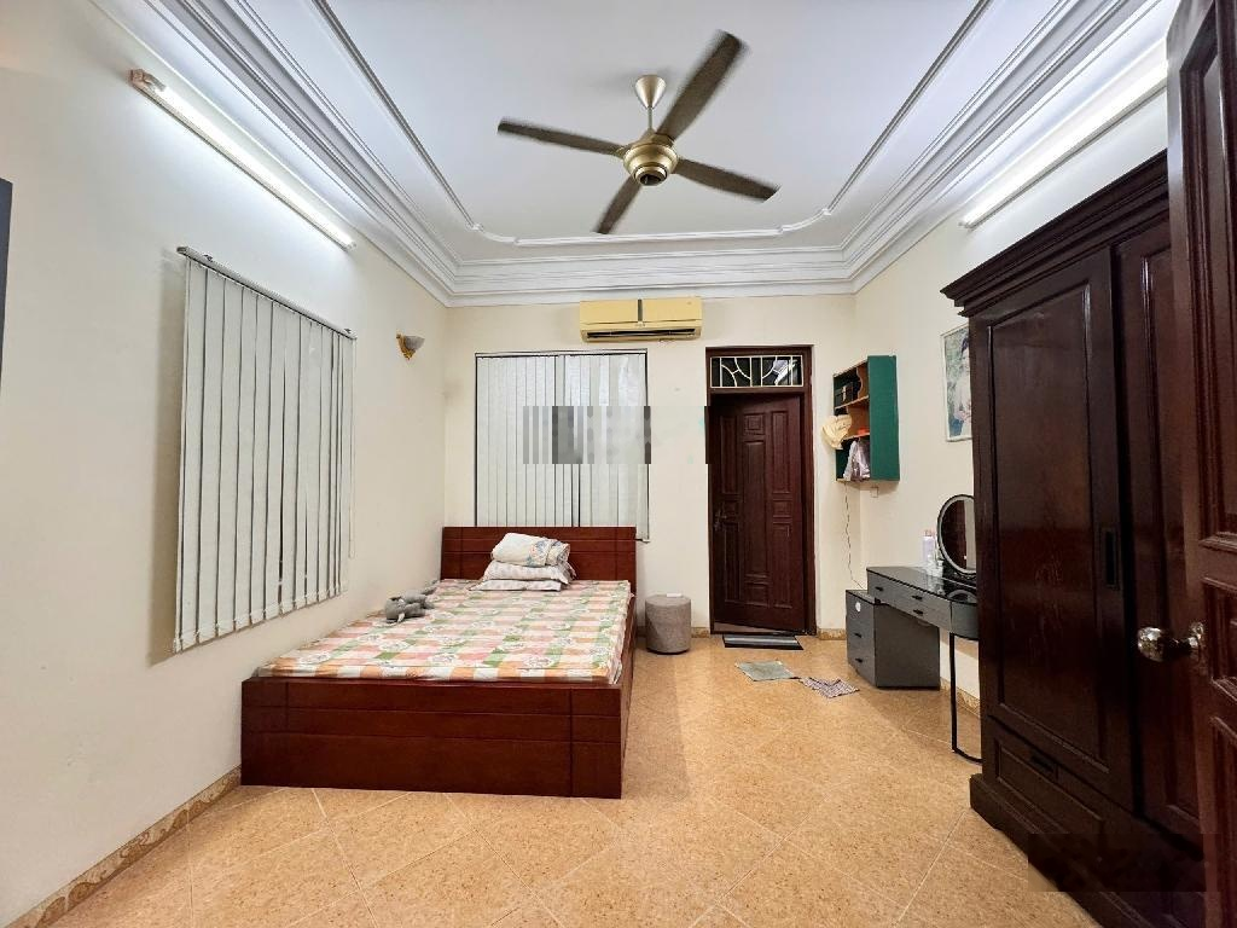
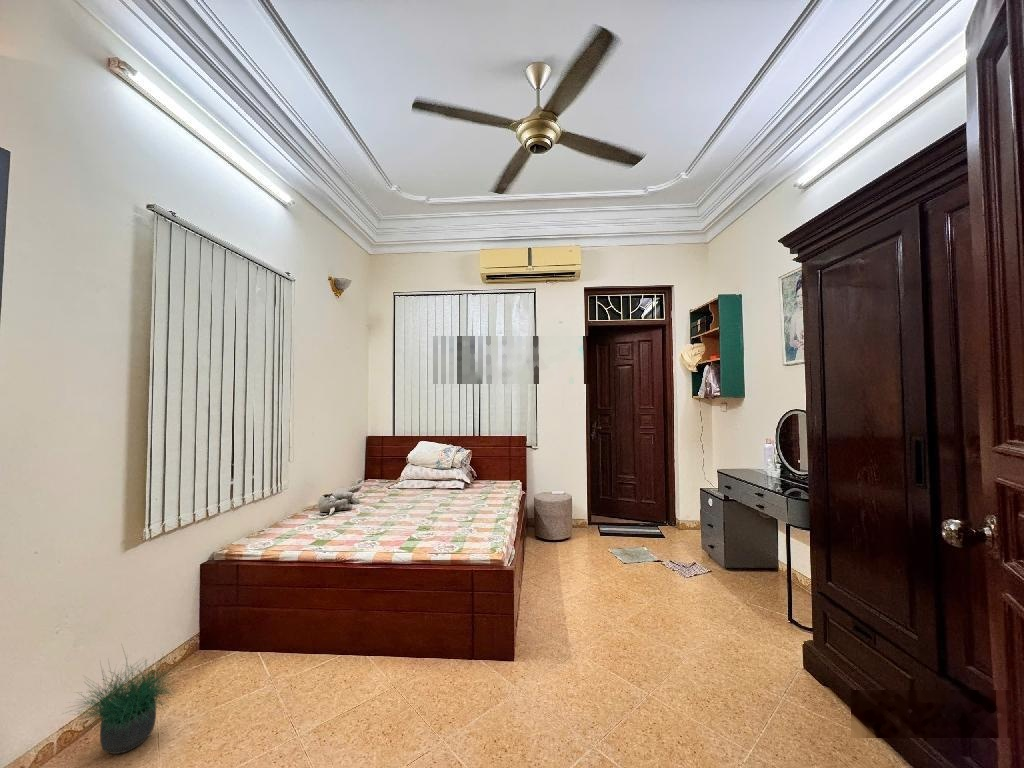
+ potted plant [60,642,189,755]
